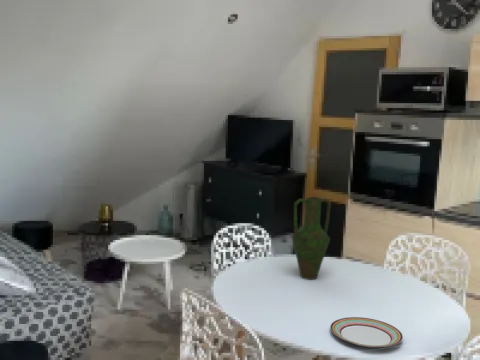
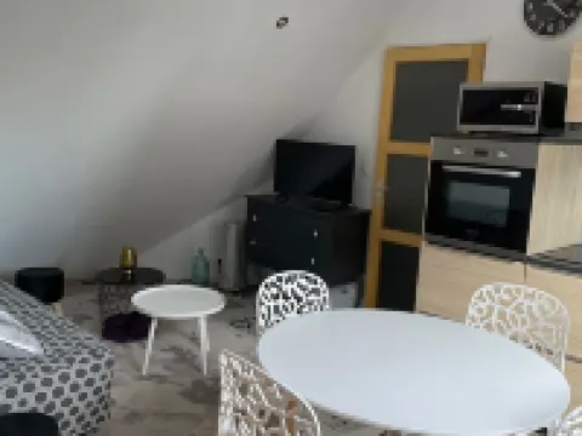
- vase [291,196,332,281]
- plate [329,316,404,348]
